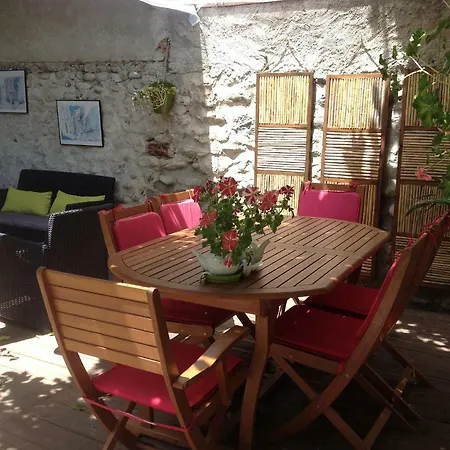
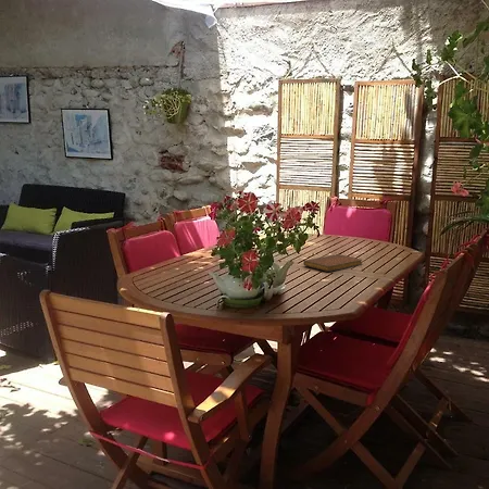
+ notebook [303,253,363,273]
